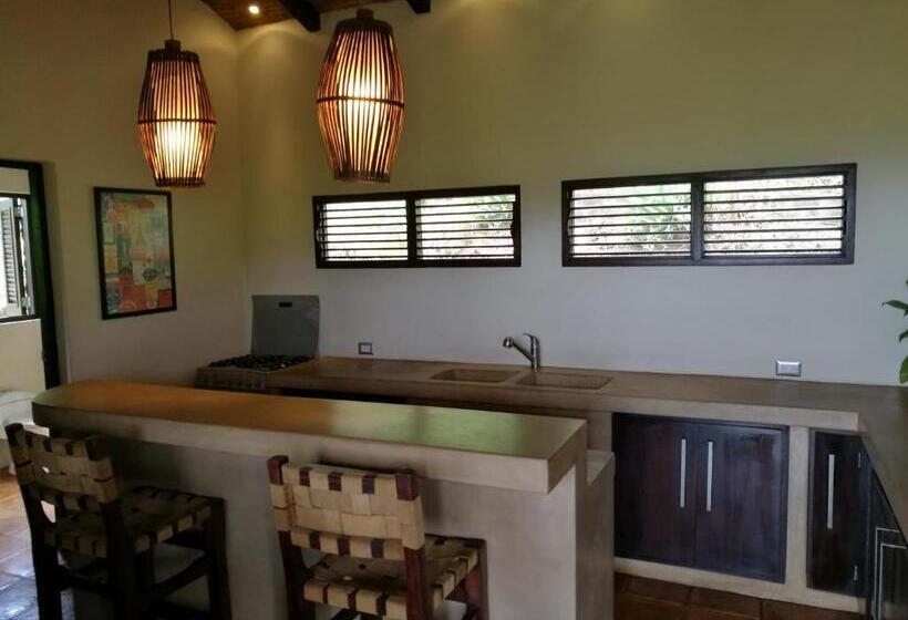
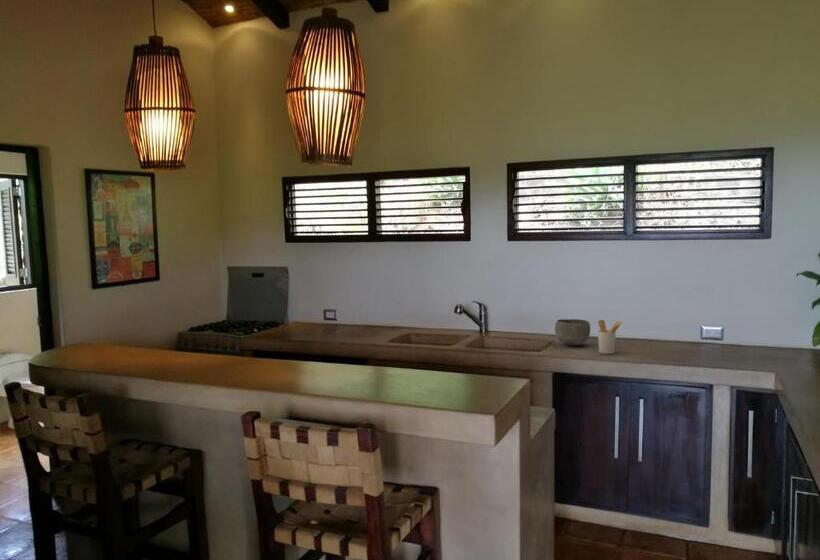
+ bowl [554,318,591,346]
+ utensil holder [597,319,624,355]
